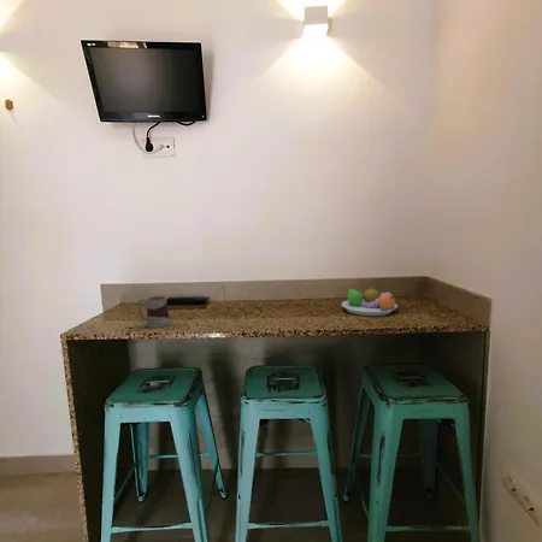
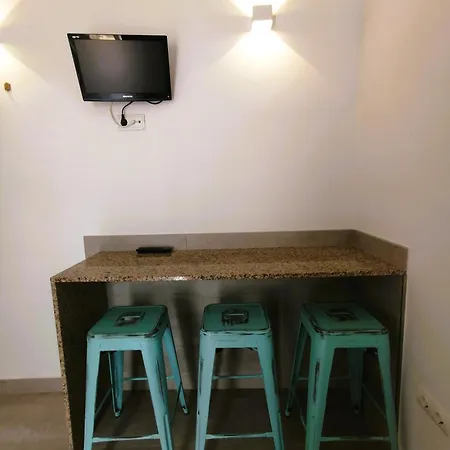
- fruit bowl [341,284,399,317]
- mug [136,295,172,329]
